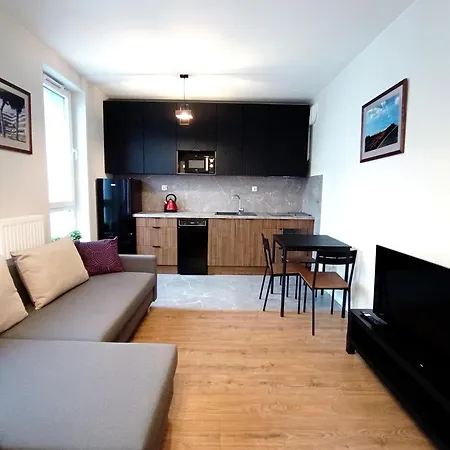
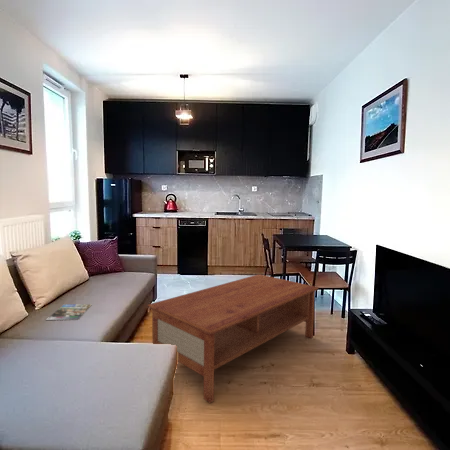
+ coffee table [147,273,319,404]
+ magazine [45,303,93,321]
